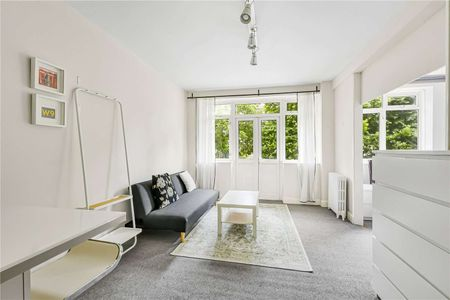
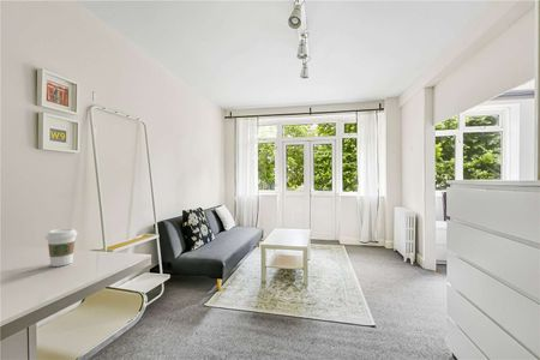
+ coffee cup [44,228,79,268]
